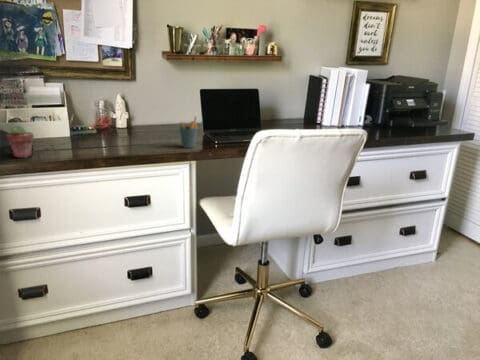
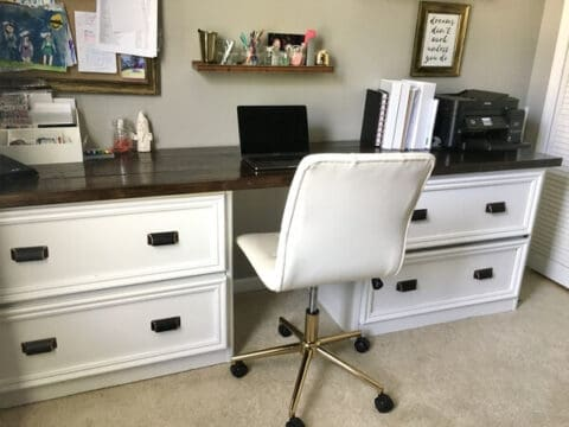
- potted succulent [5,124,35,159]
- pen holder [178,116,199,149]
